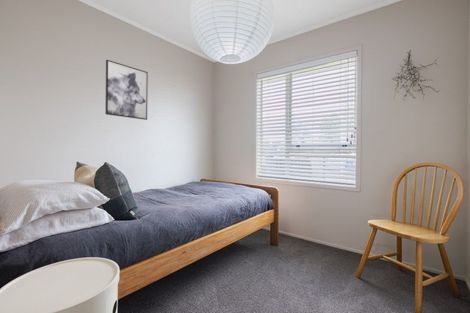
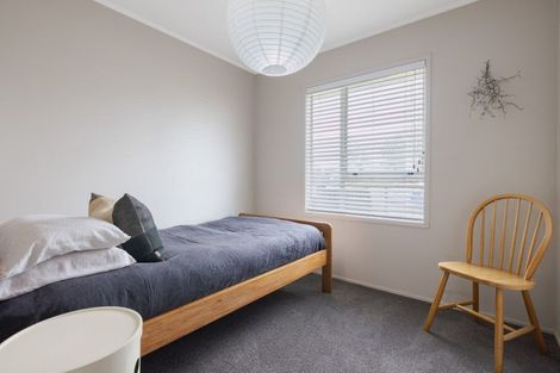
- wall art [105,59,149,121]
